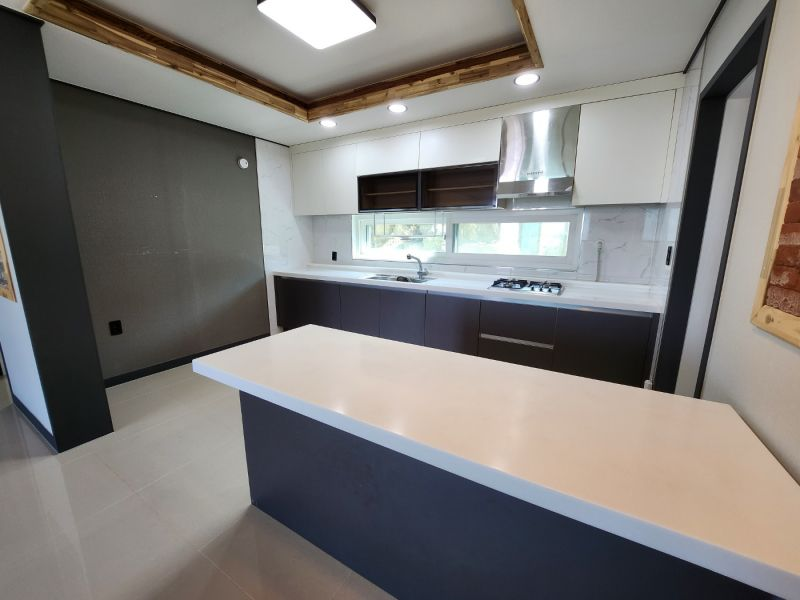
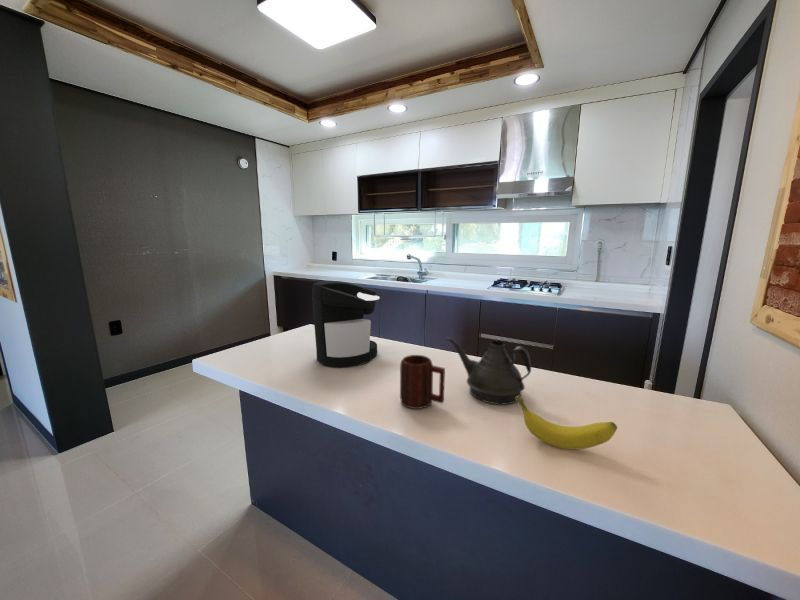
+ teapot [446,336,532,406]
+ coffee maker [311,280,380,368]
+ banana [516,396,618,451]
+ mug [399,354,446,410]
